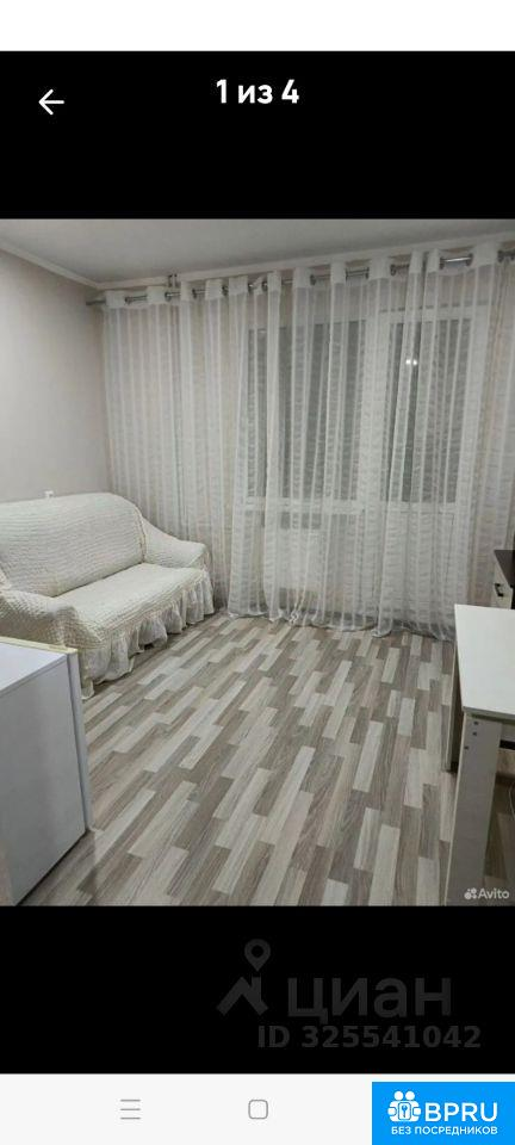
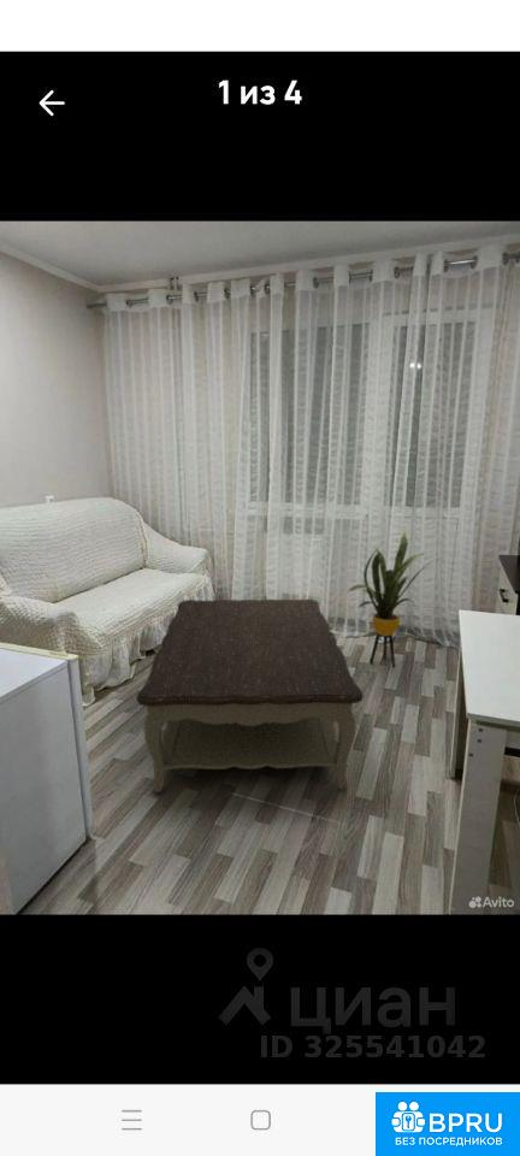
+ coffee table [136,598,365,794]
+ house plant [344,531,439,667]
